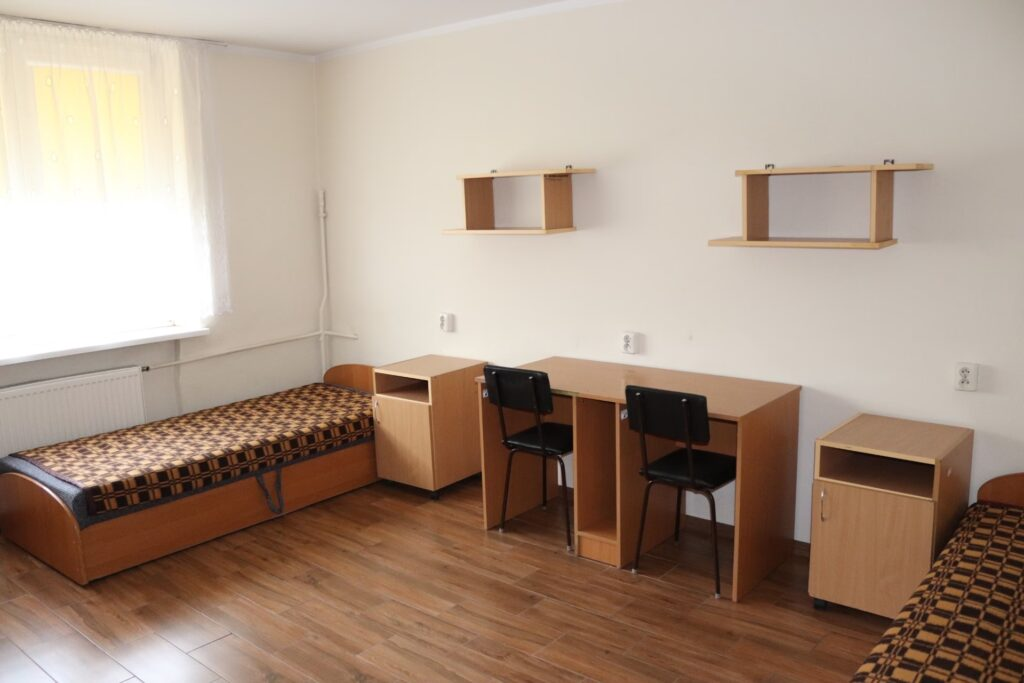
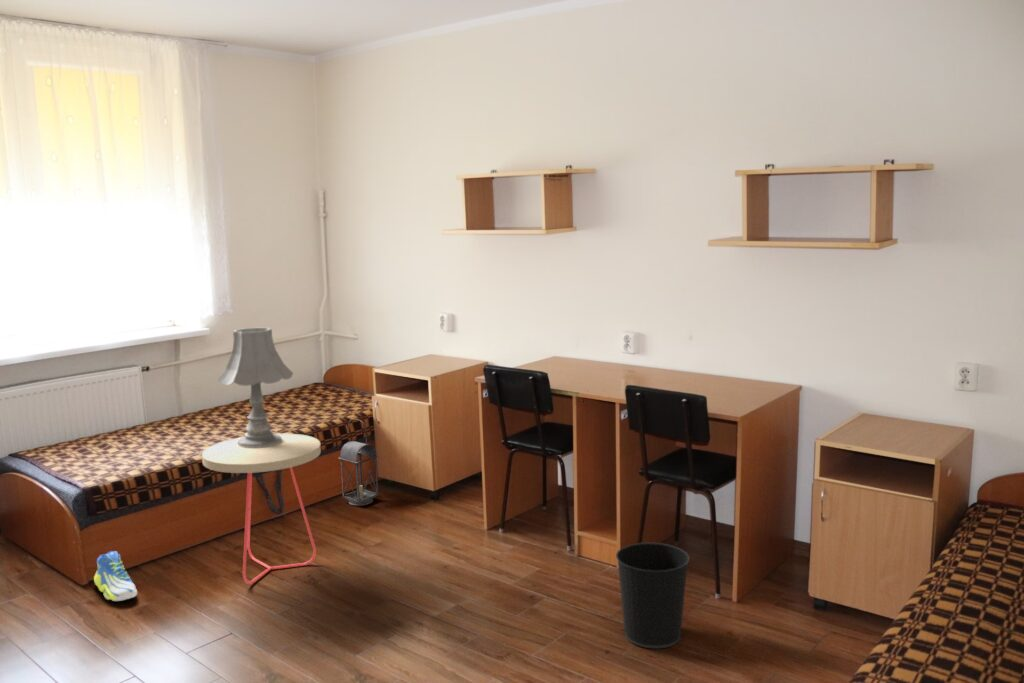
+ sneaker [93,550,138,602]
+ table lamp [217,327,294,448]
+ lantern [337,418,380,506]
+ side table [201,433,322,585]
+ wastebasket [615,542,691,650]
